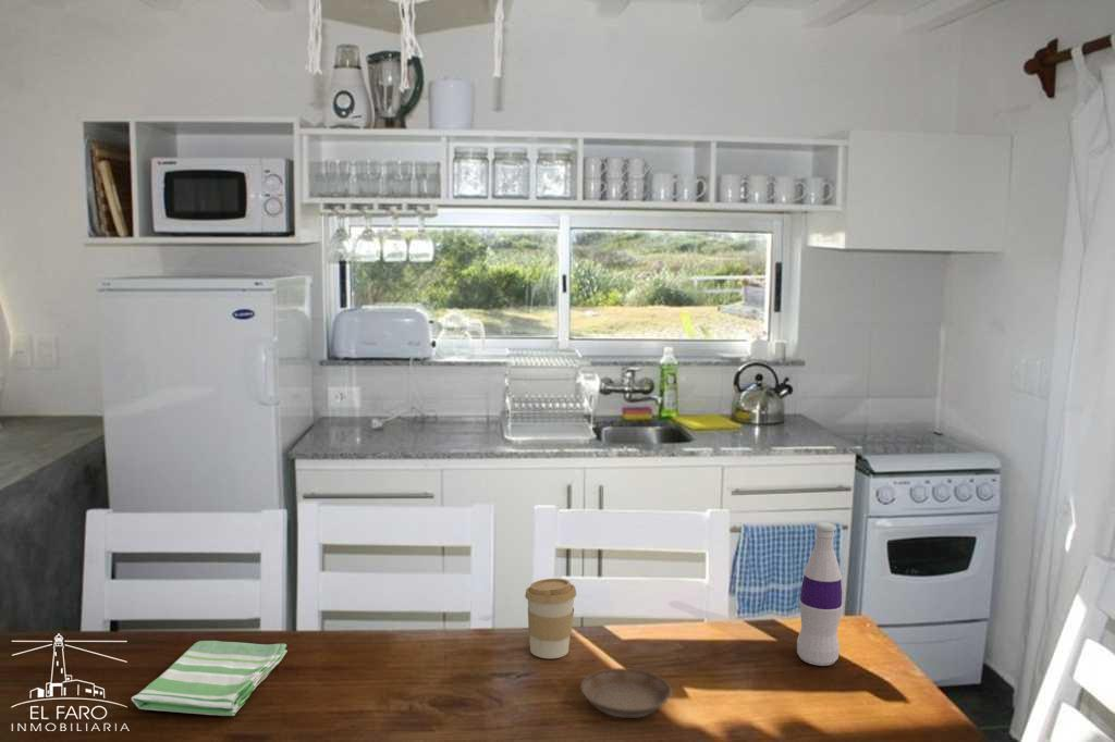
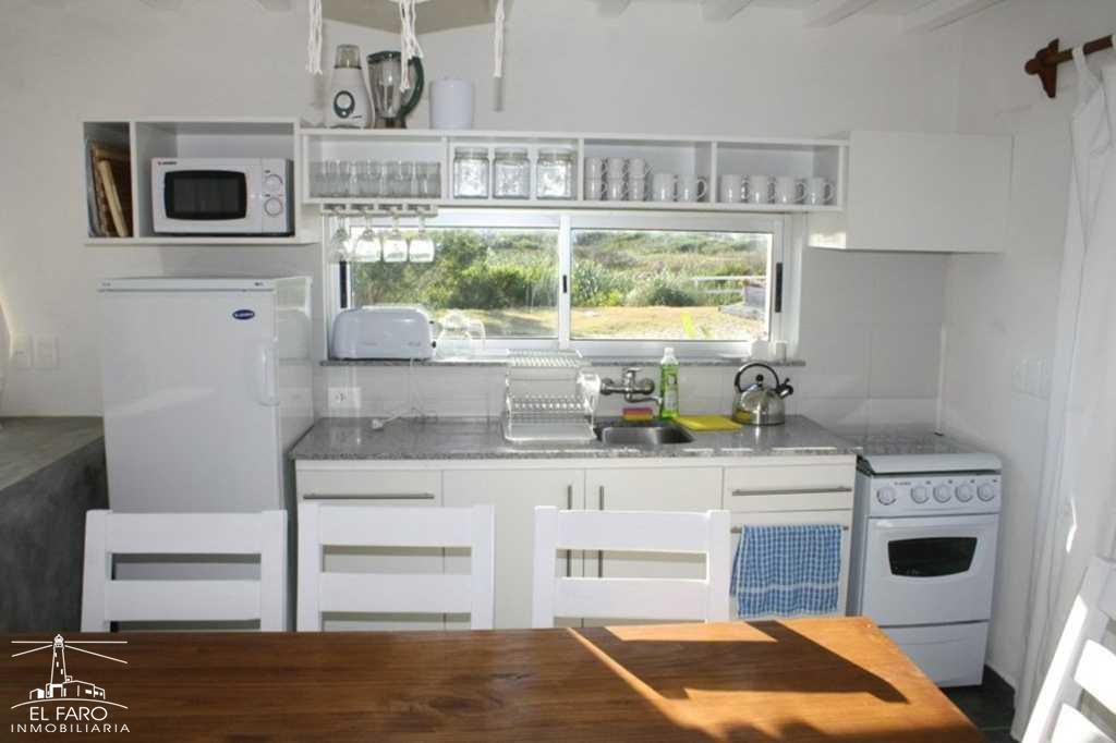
- bottle [796,521,844,667]
- dish towel [131,640,289,717]
- saucer [580,667,673,719]
- coffee cup [524,578,577,659]
